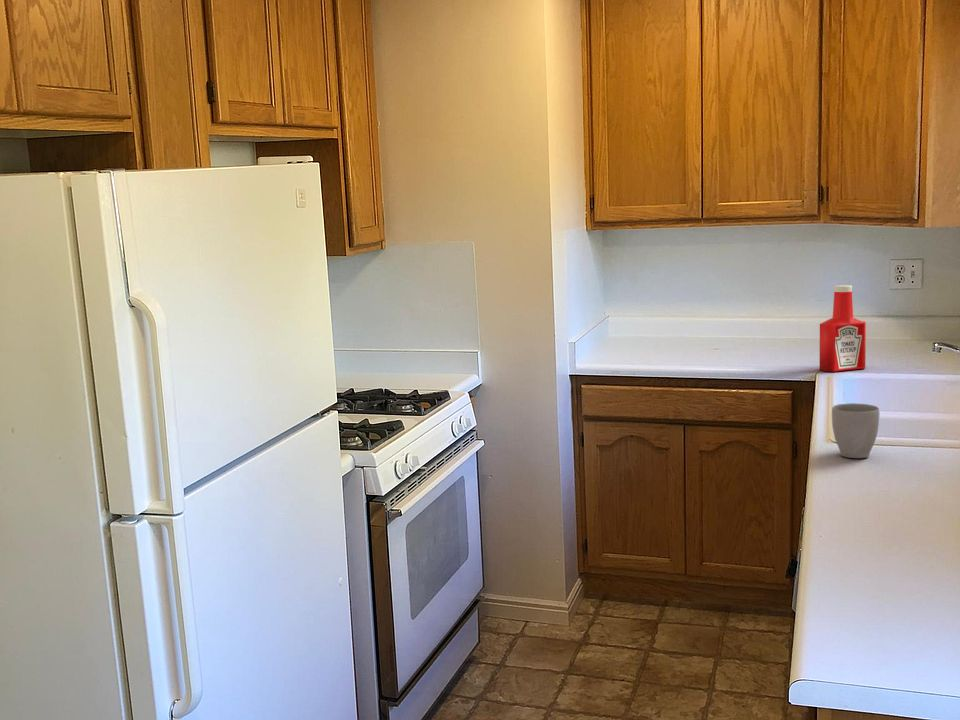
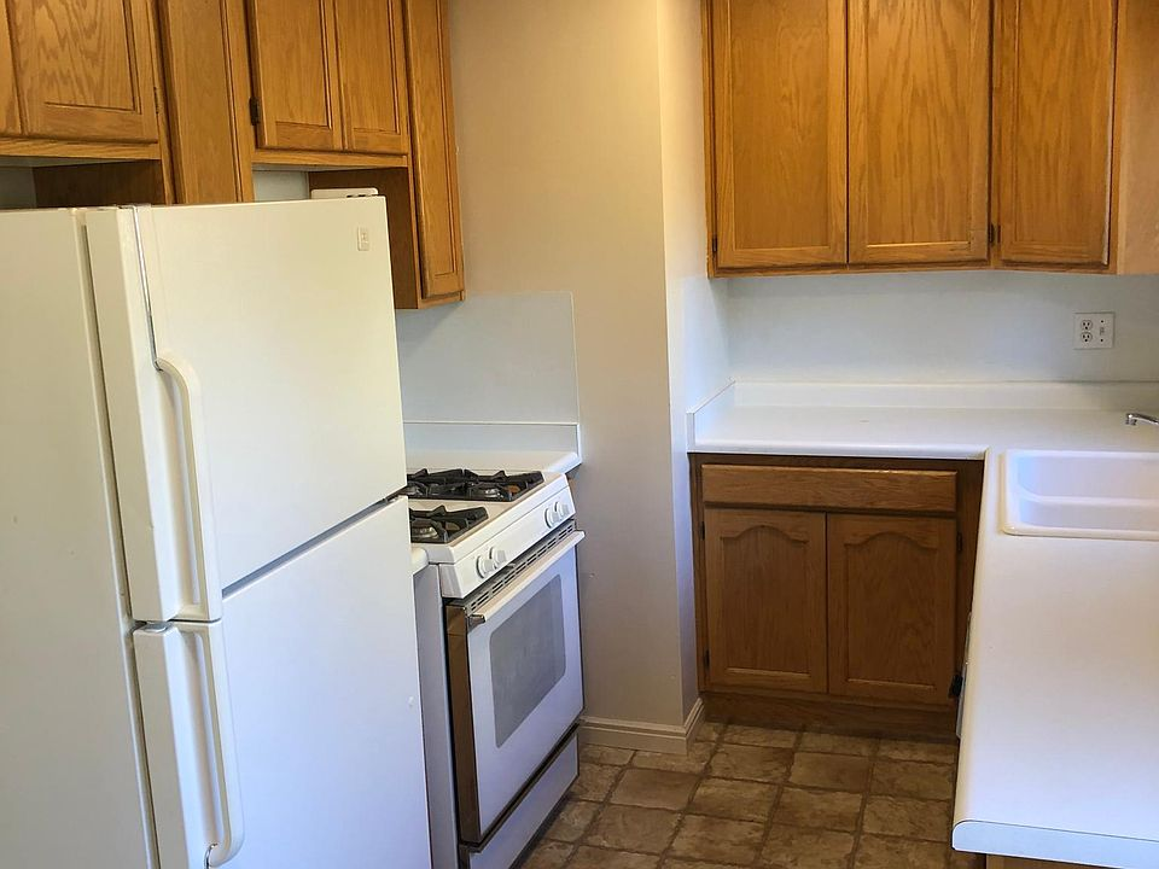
- soap bottle [819,284,867,373]
- mug [831,402,880,459]
